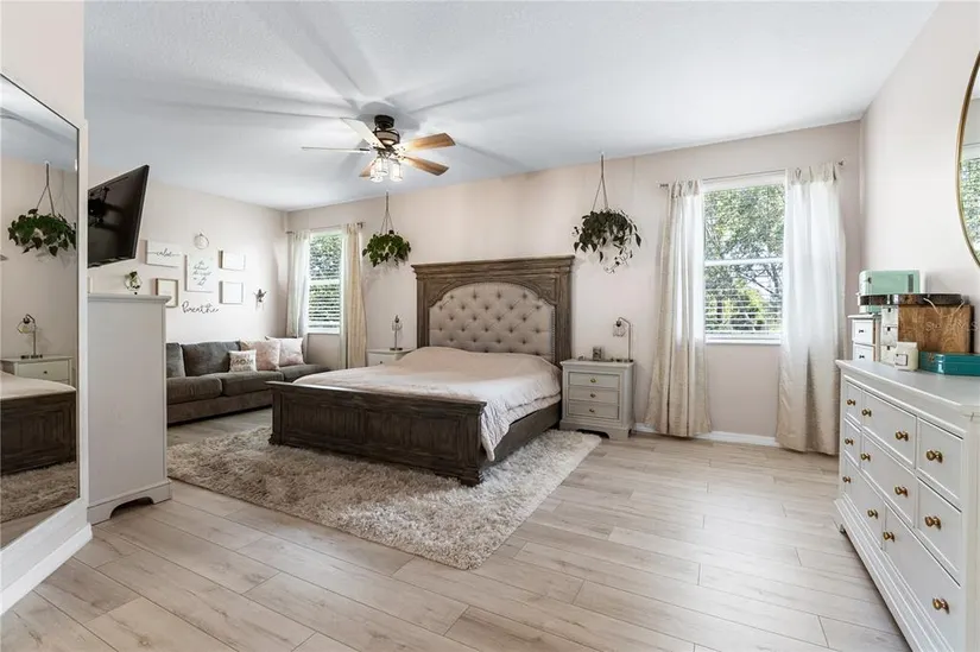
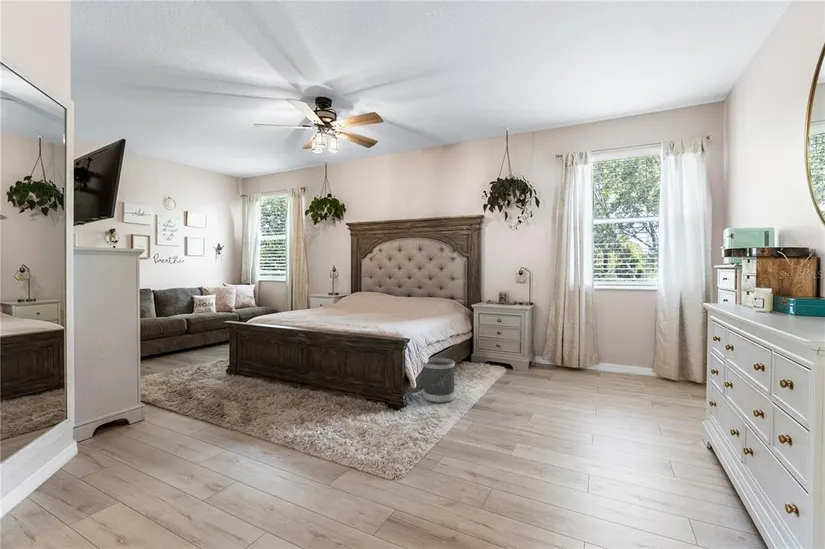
+ wastebasket [422,357,456,404]
